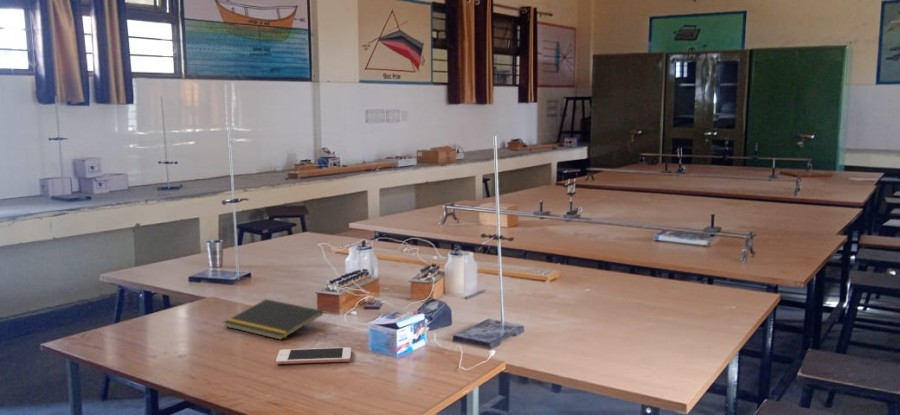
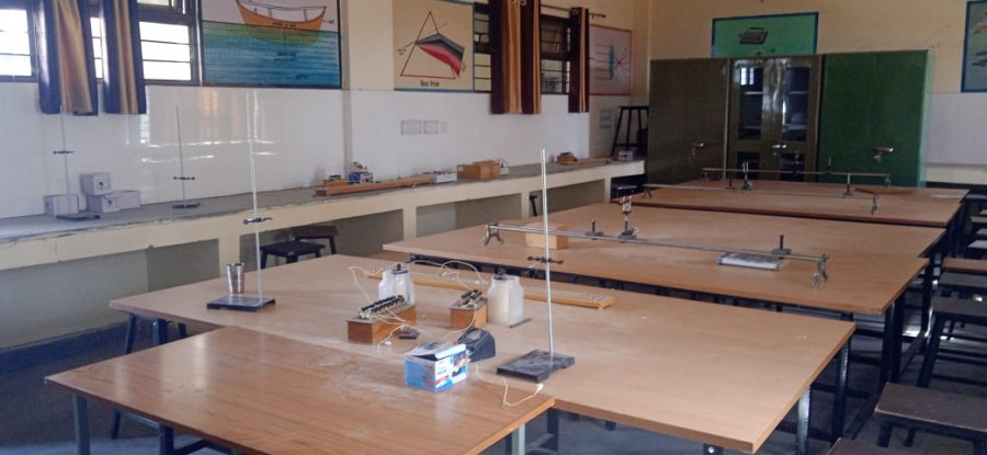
- notepad [223,298,324,341]
- cell phone [275,346,352,365]
